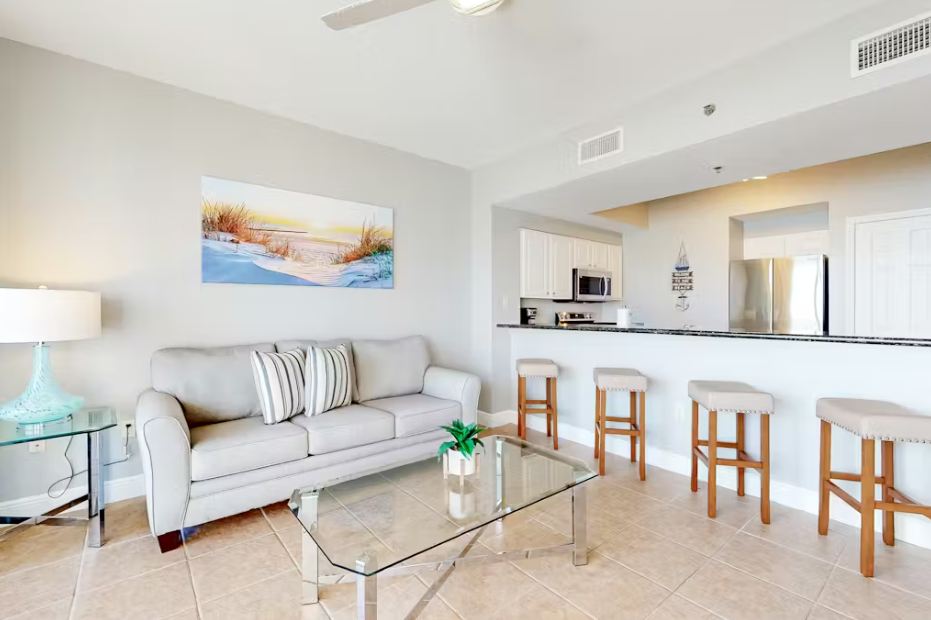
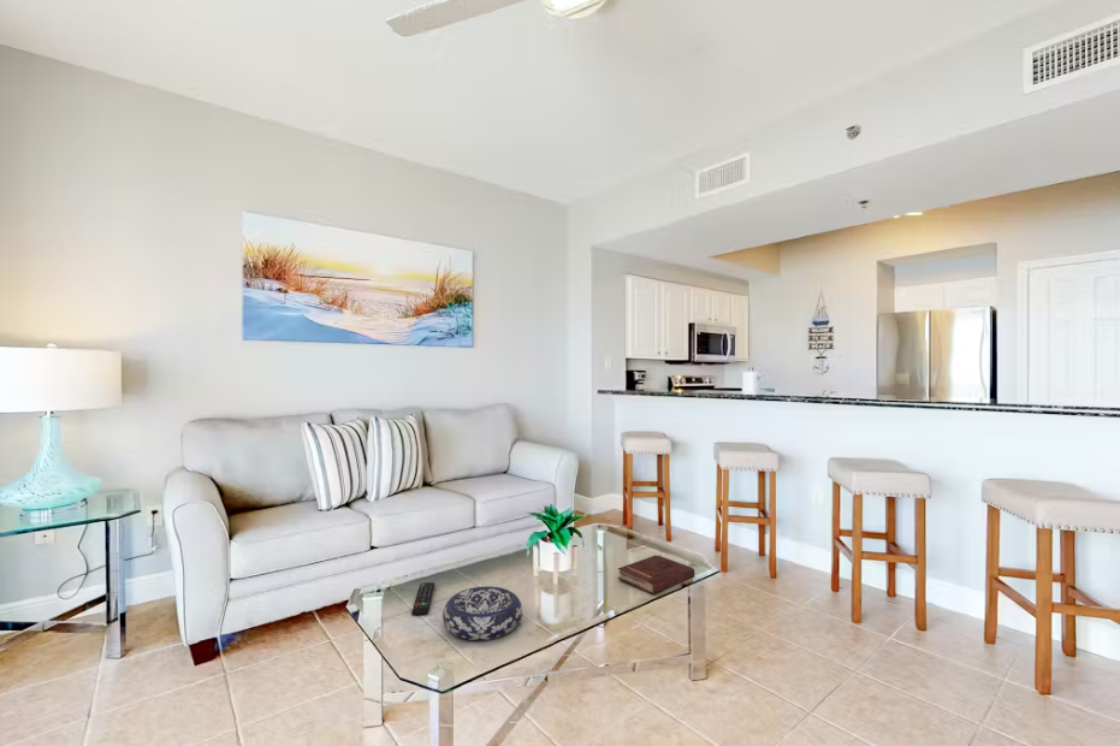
+ hardback book [617,555,695,596]
+ decorative bowl [442,585,523,641]
+ remote control [410,581,435,617]
